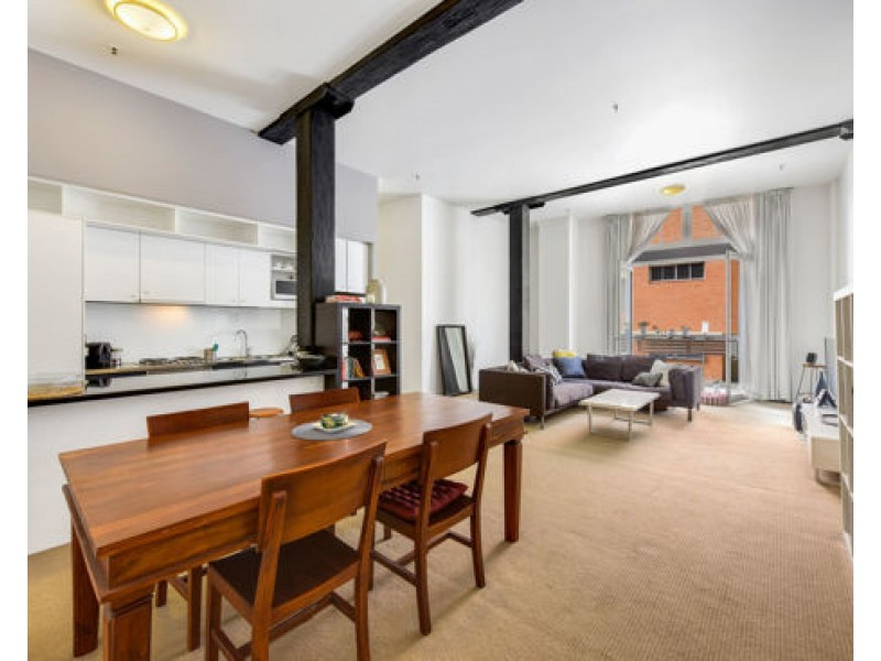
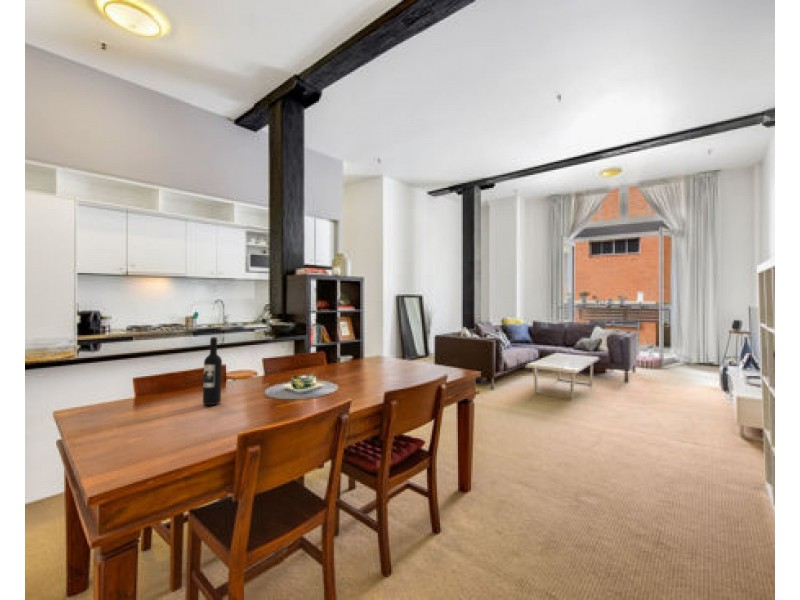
+ wine bottle [202,336,223,406]
